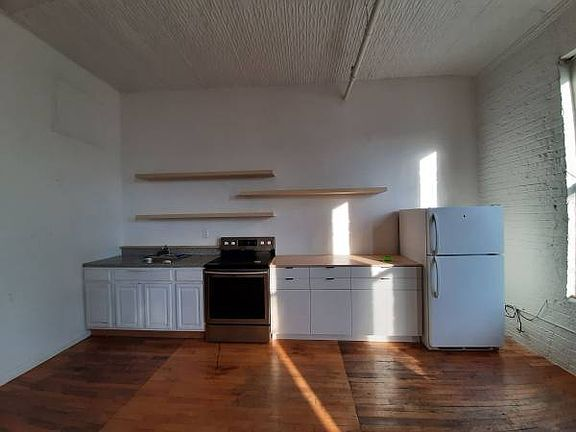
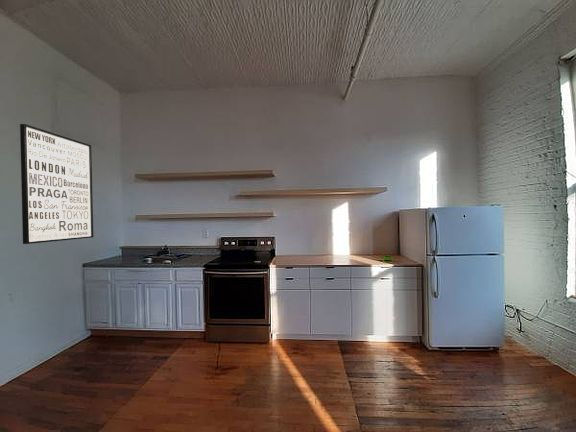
+ wall art [19,123,94,245]
